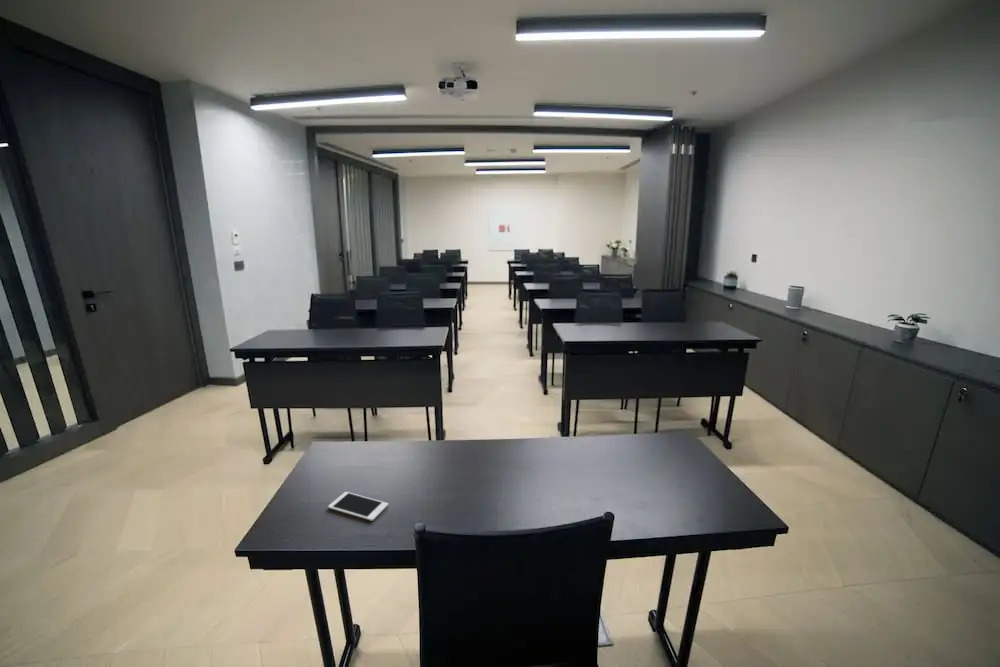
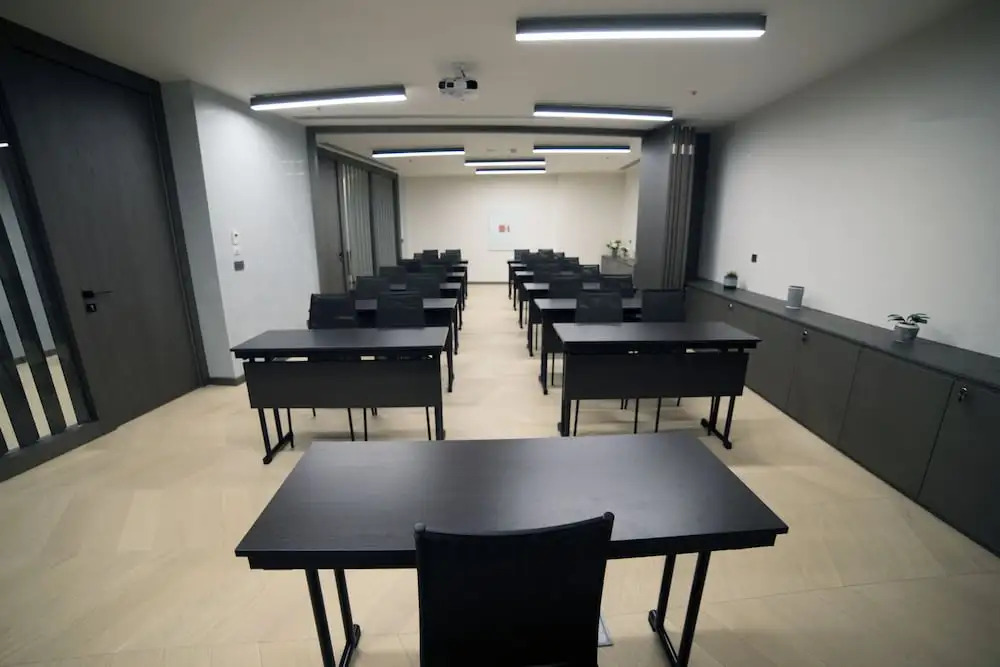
- cell phone [327,491,389,522]
